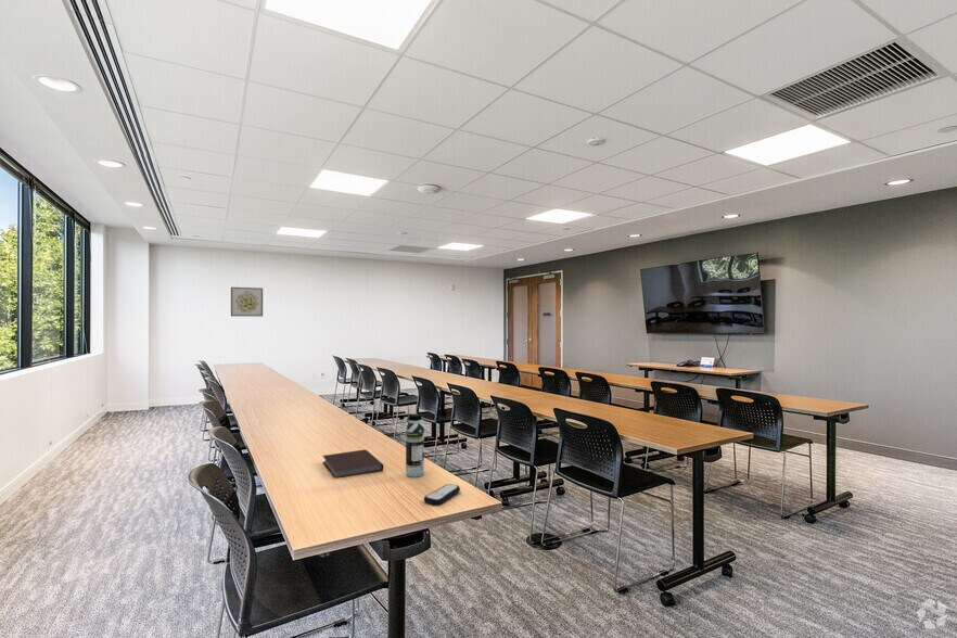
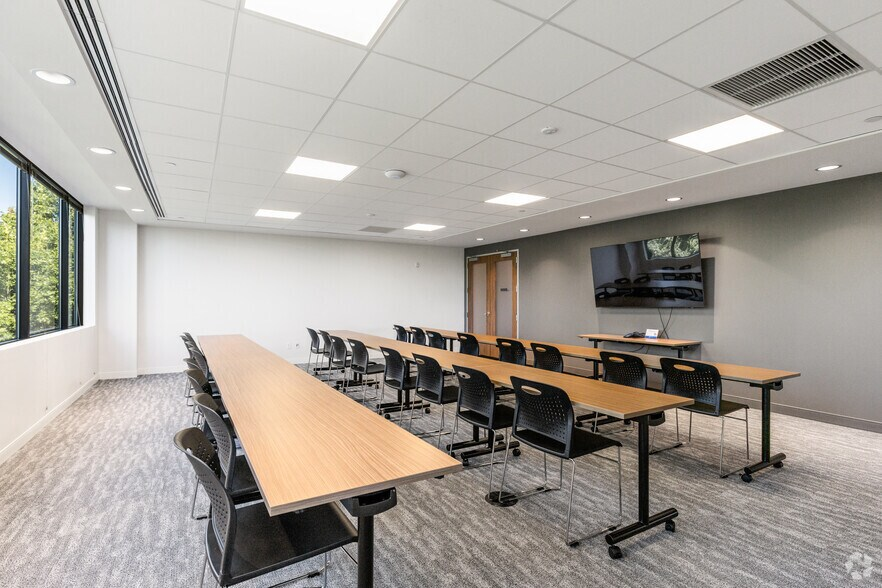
- wall art [230,286,264,318]
- remote control [423,483,461,506]
- notebook [322,448,384,480]
- water bottle [405,413,425,478]
